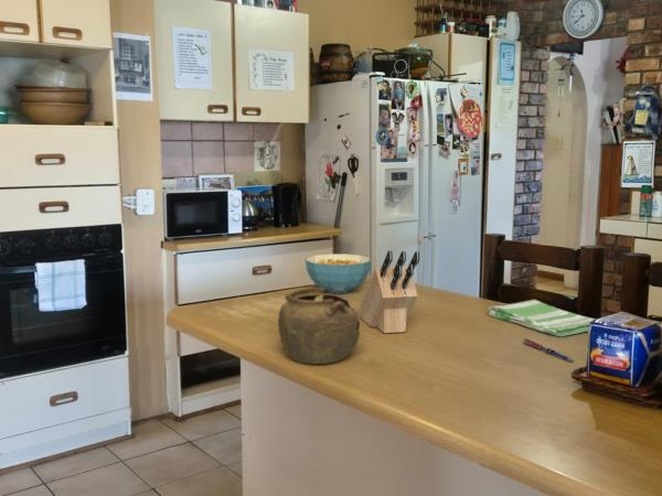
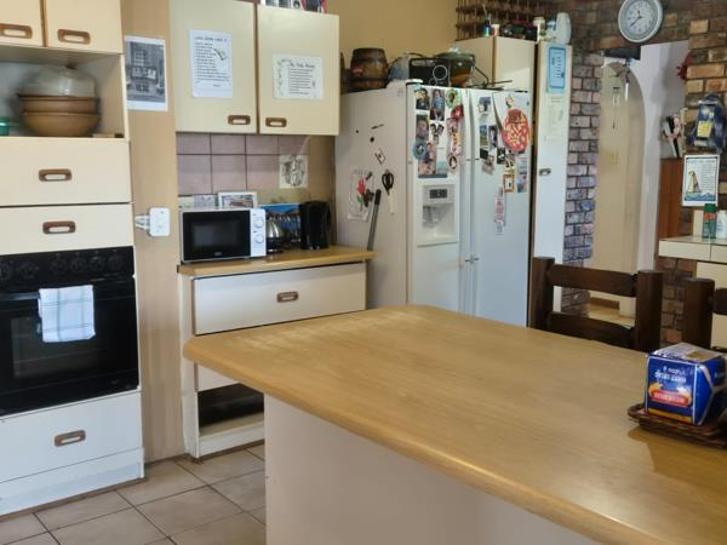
- teapot [277,287,361,365]
- cereal bowl [305,254,373,294]
- pen [522,338,575,363]
- dish towel [488,299,597,337]
- knife block [356,249,420,334]
